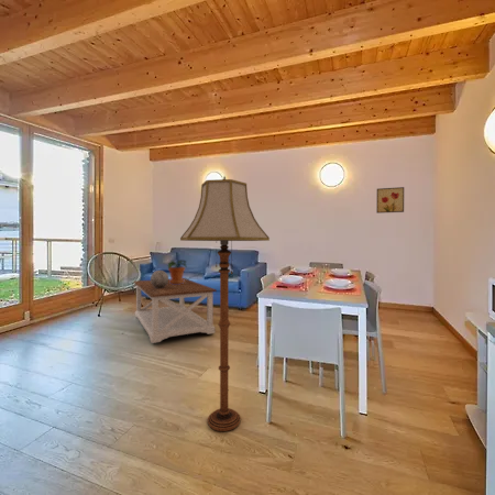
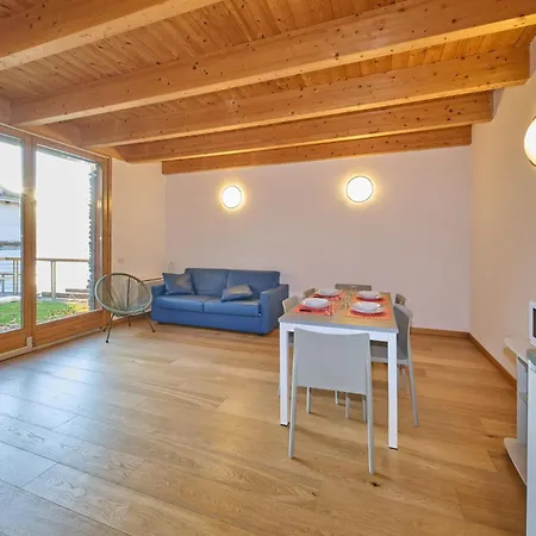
- potted plant [166,258,188,285]
- floor lamp [179,176,271,432]
- decorative sphere [150,270,169,288]
- coffee table [133,277,218,344]
- wall art [375,186,405,215]
